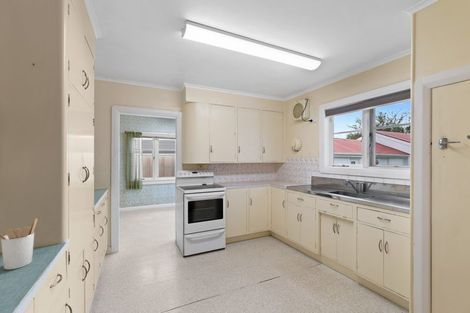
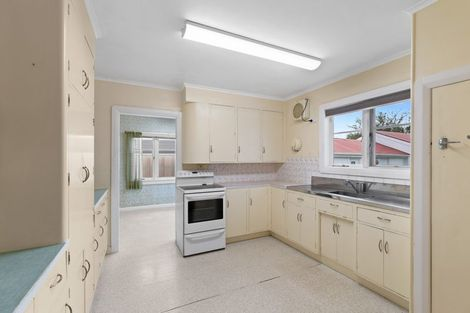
- utensil holder [0,217,38,270]
